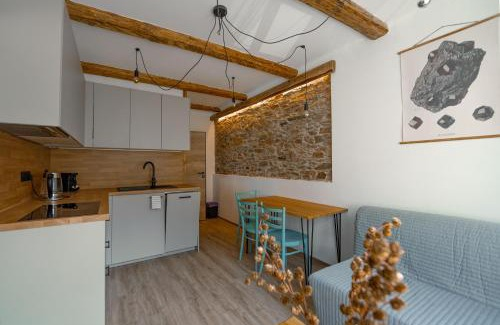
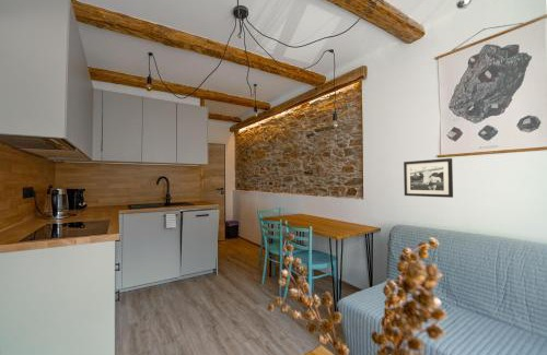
+ picture frame [403,157,454,199]
